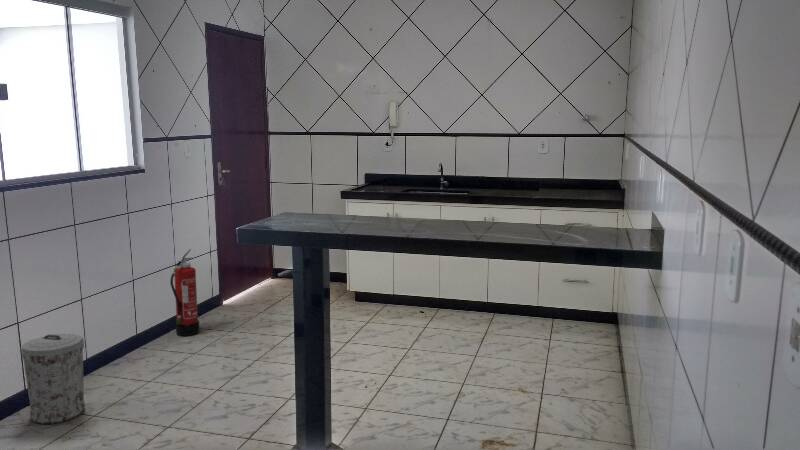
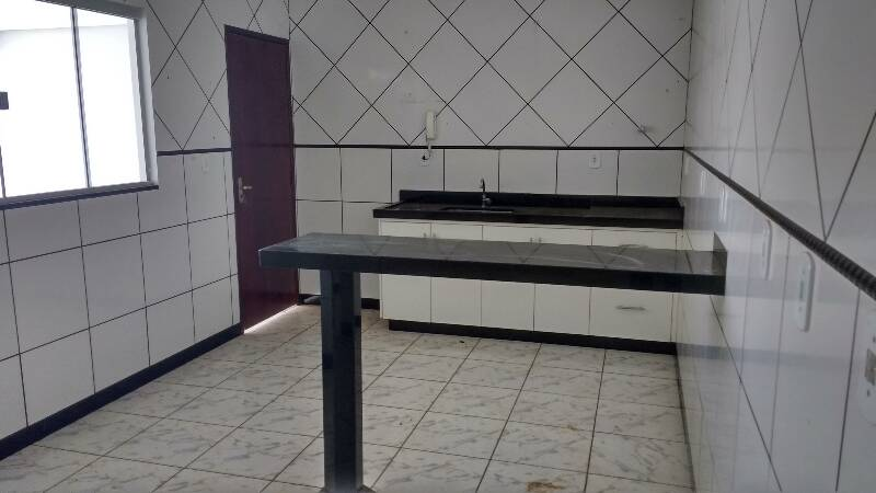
- trash can [19,333,86,425]
- fire extinguisher [169,248,200,337]
